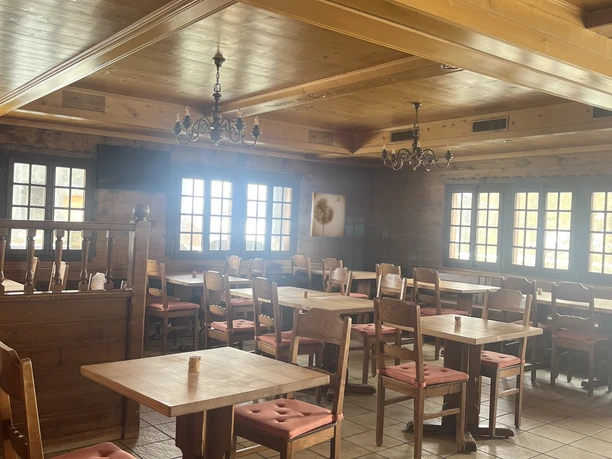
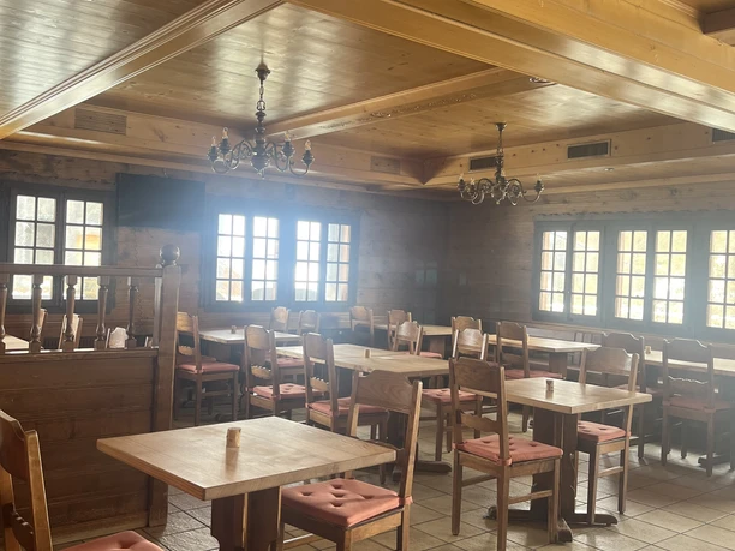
- wall art [309,192,347,238]
